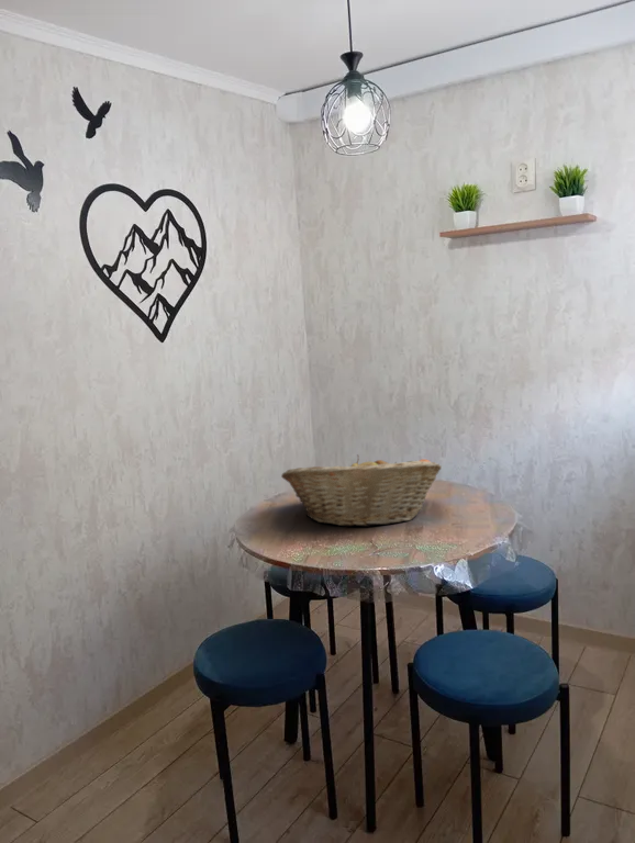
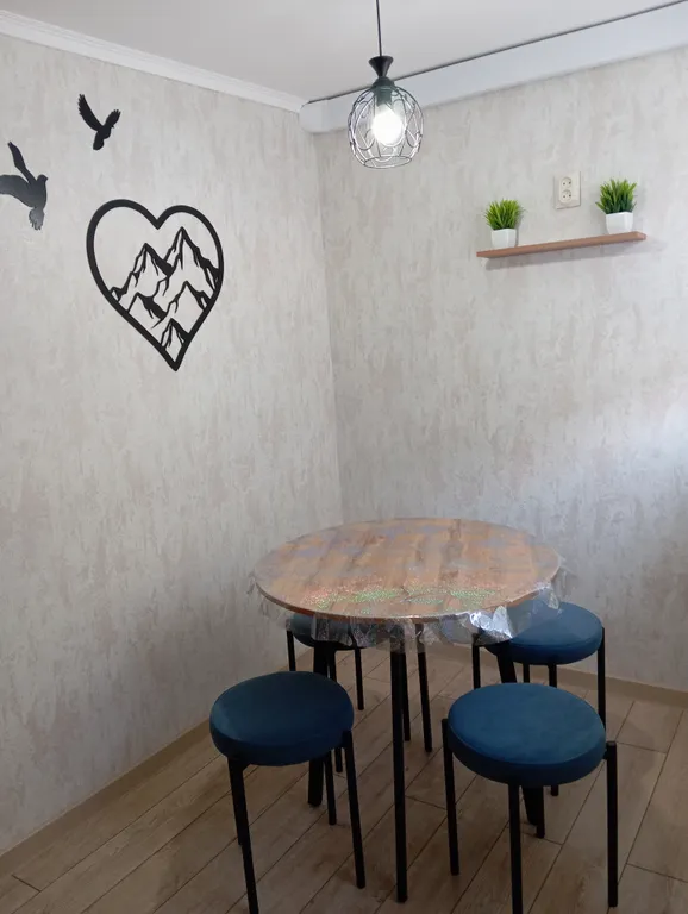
- fruit basket [280,453,443,528]
